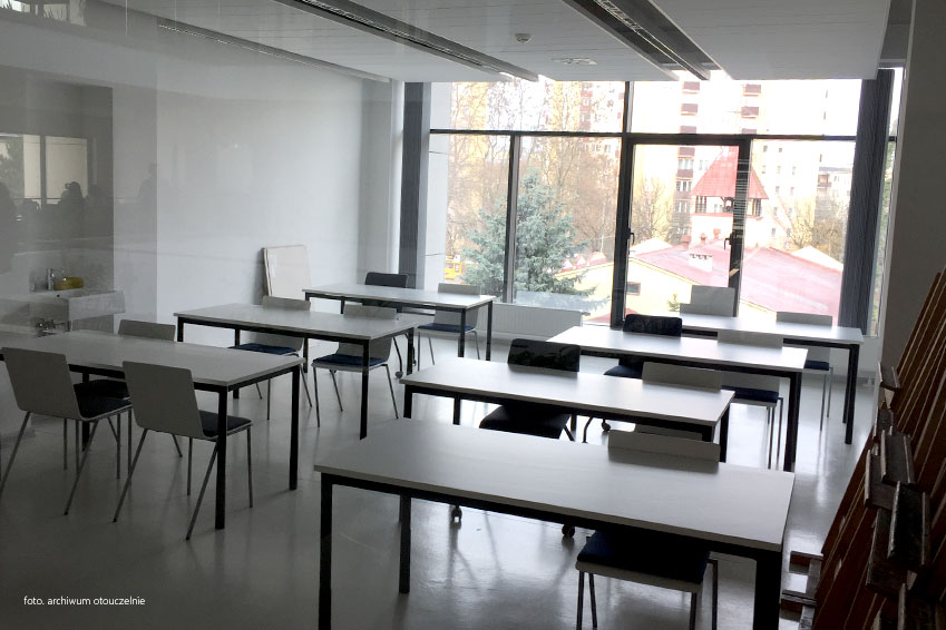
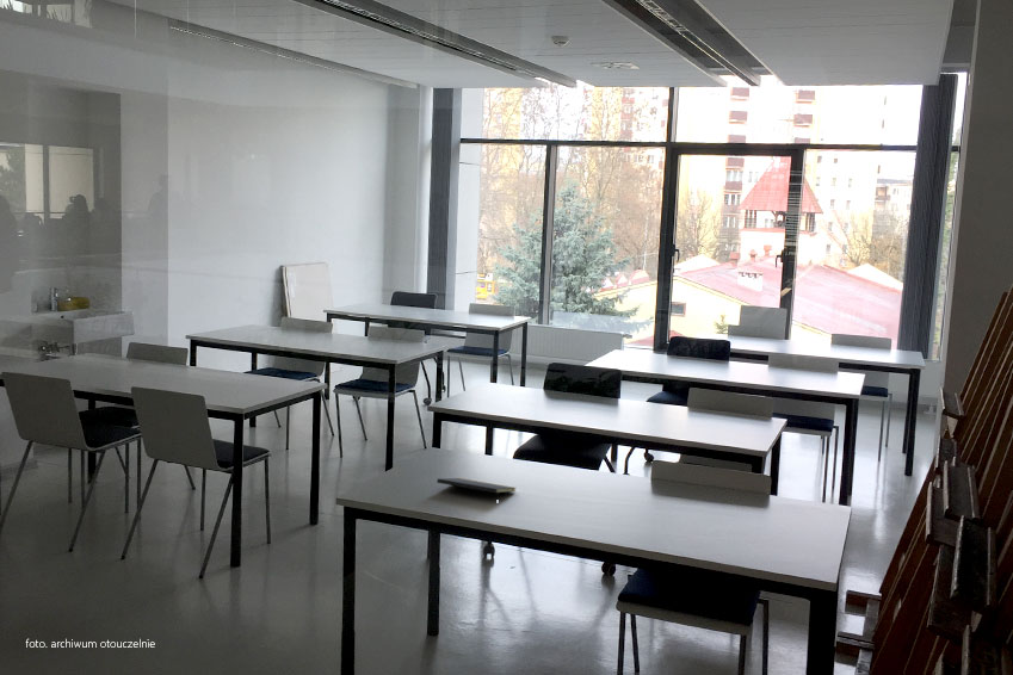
+ notepad [436,477,517,498]
